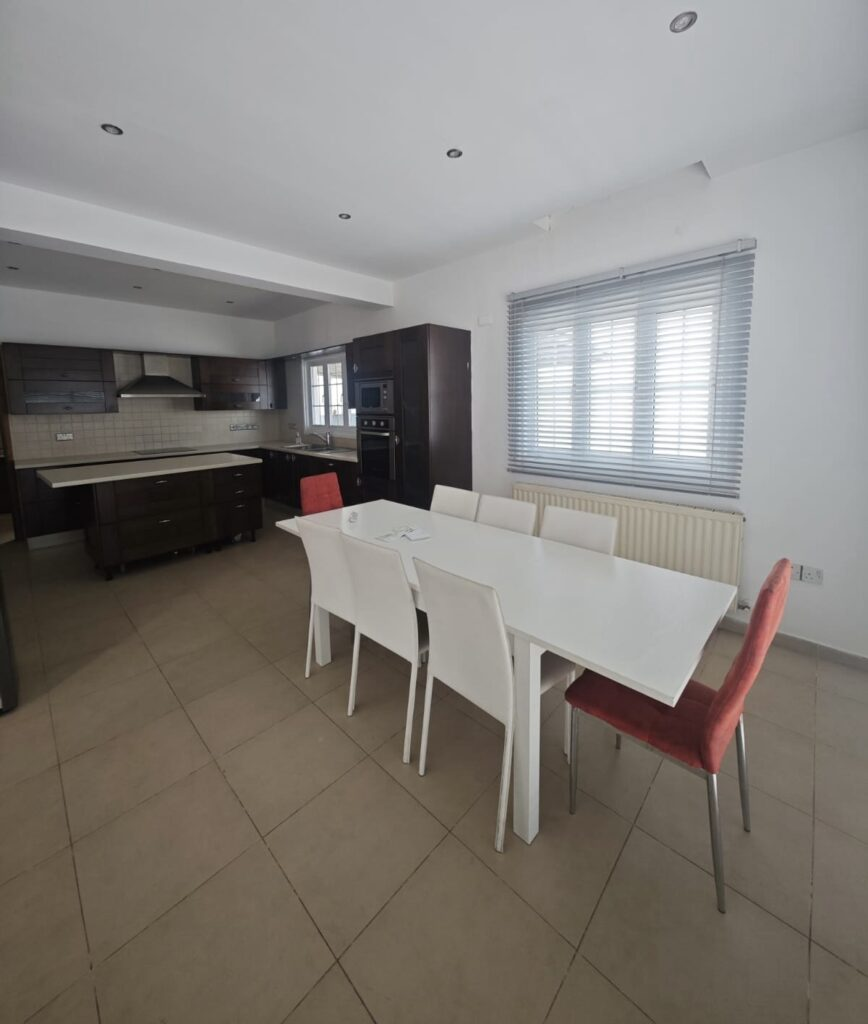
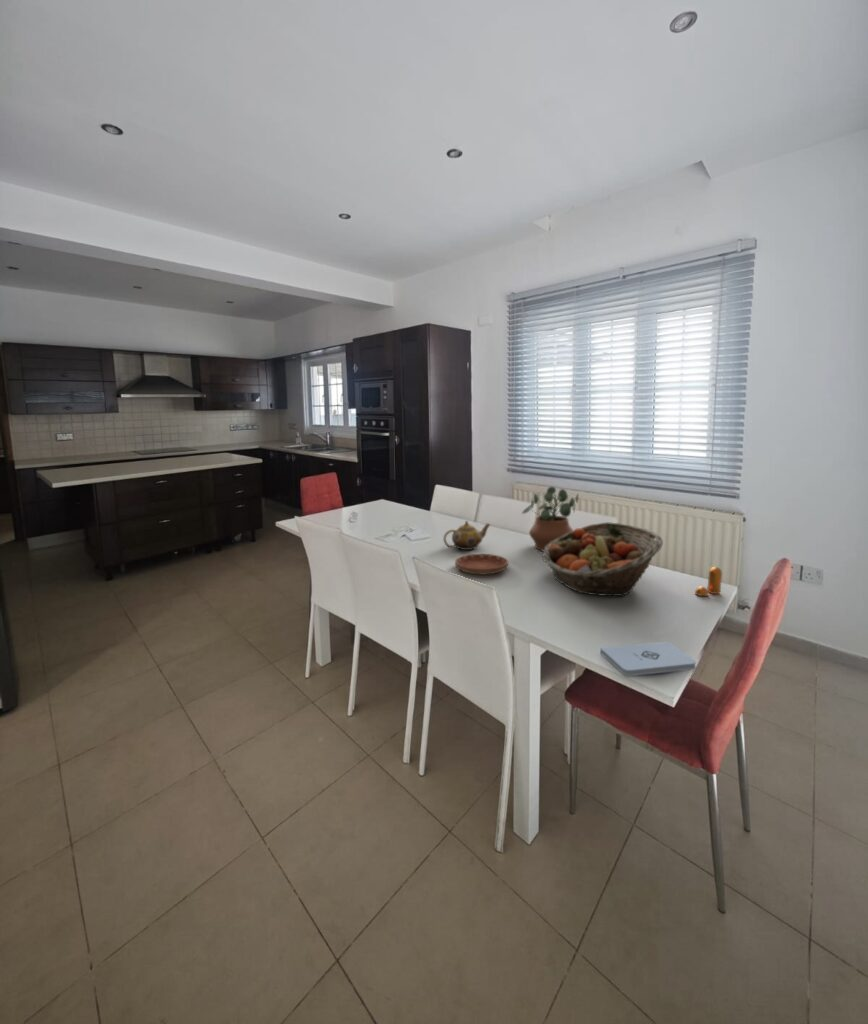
+ teapot [443,520,491,551]
+ saucer [454,553,509,576]
+ notepad [599,641,697,677]
+ fruit basket [541,521,664,597]
+ pepper shaker [694,566,723,597]
+ potted plant [521,486,579,552]
